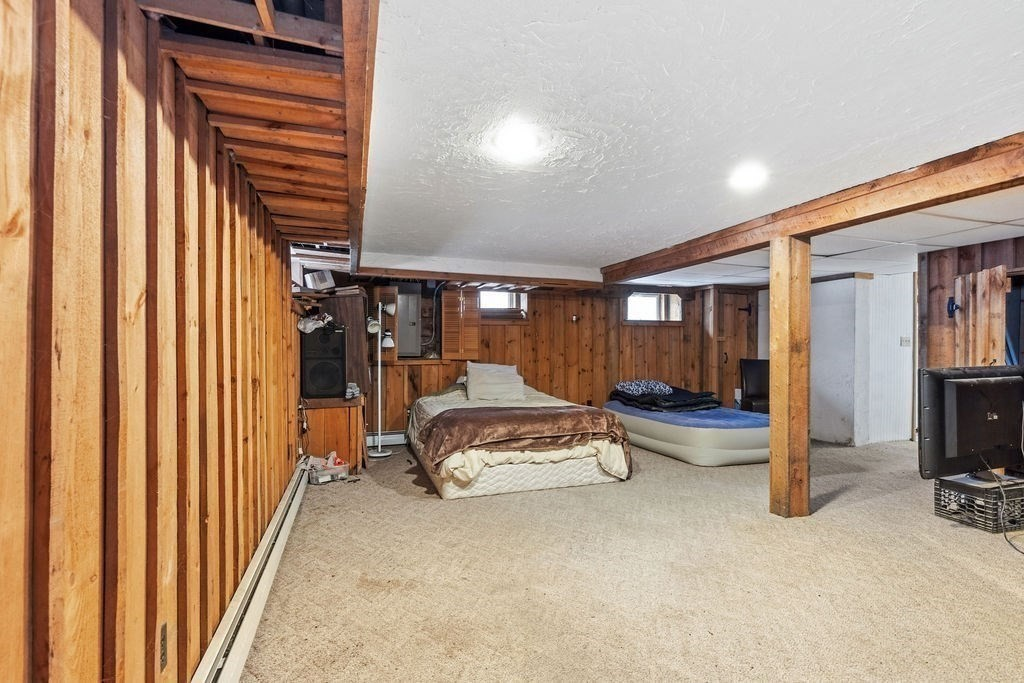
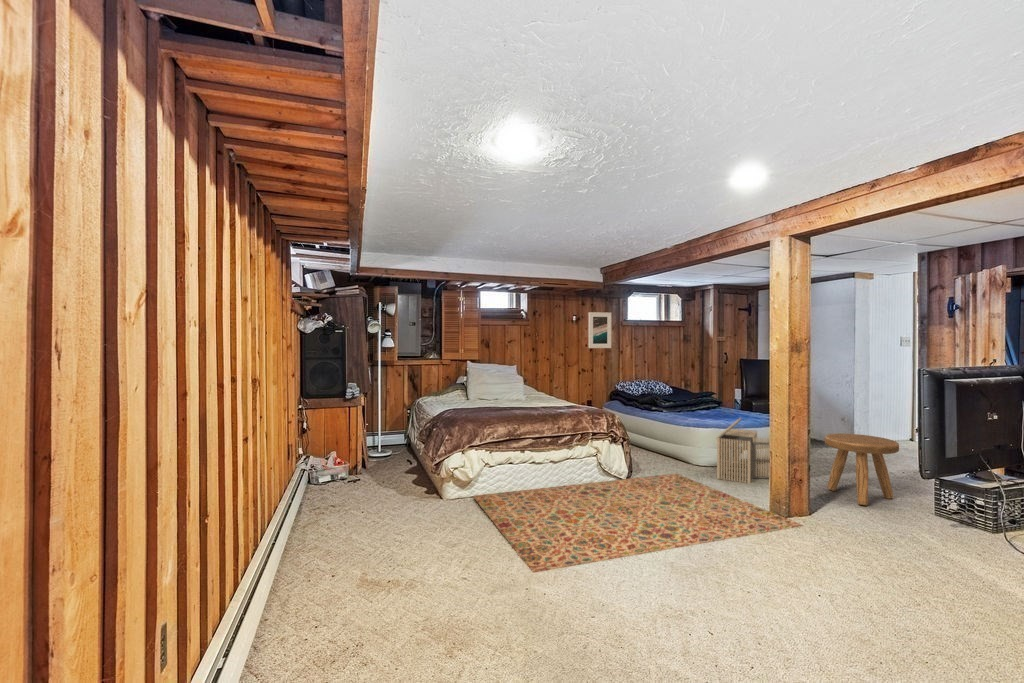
+ rug [472,472,804,573]
+ stool [824,433,900,506]
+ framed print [588,311,612,349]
+ storage bin [715,416,770,484]
